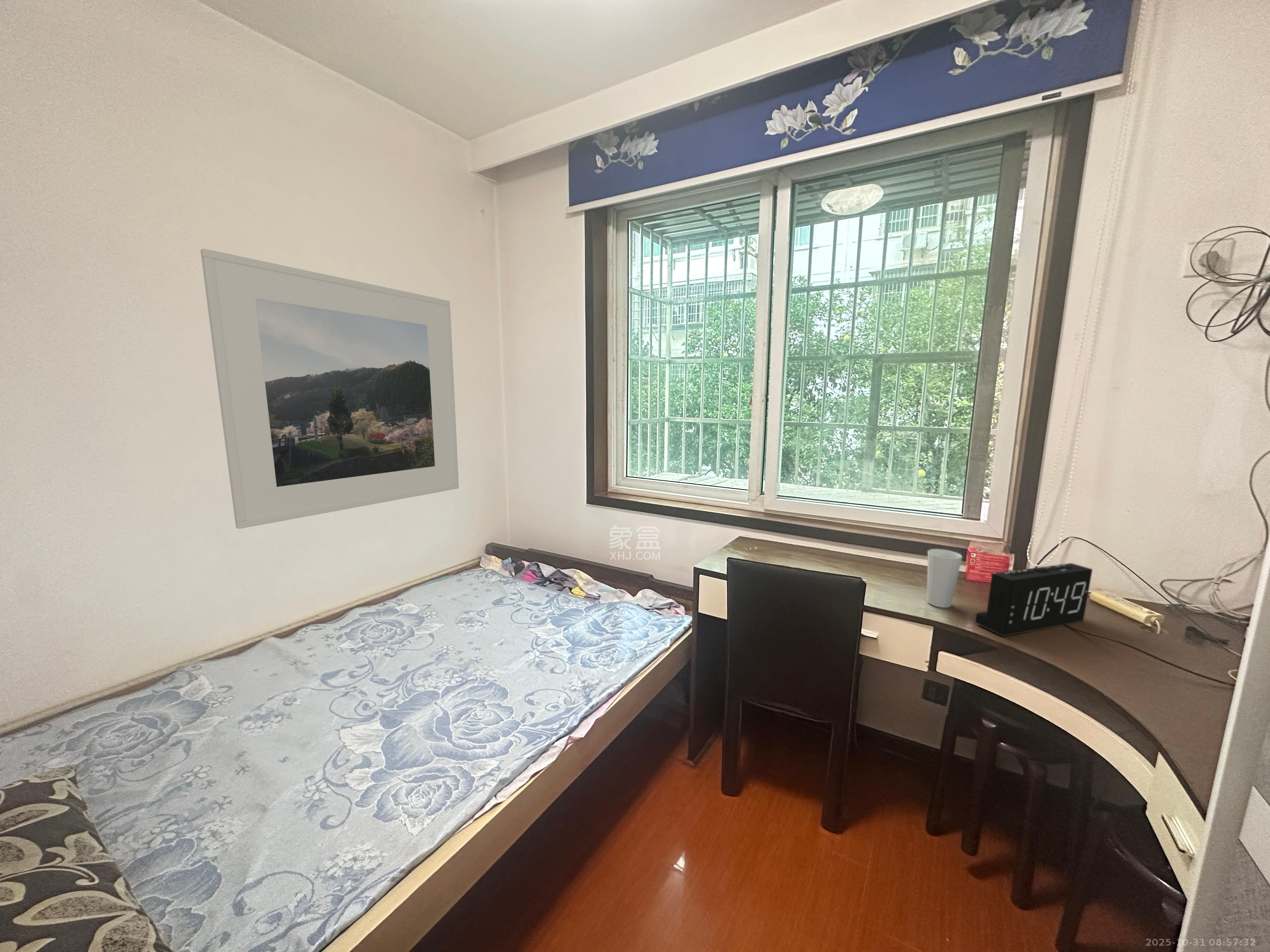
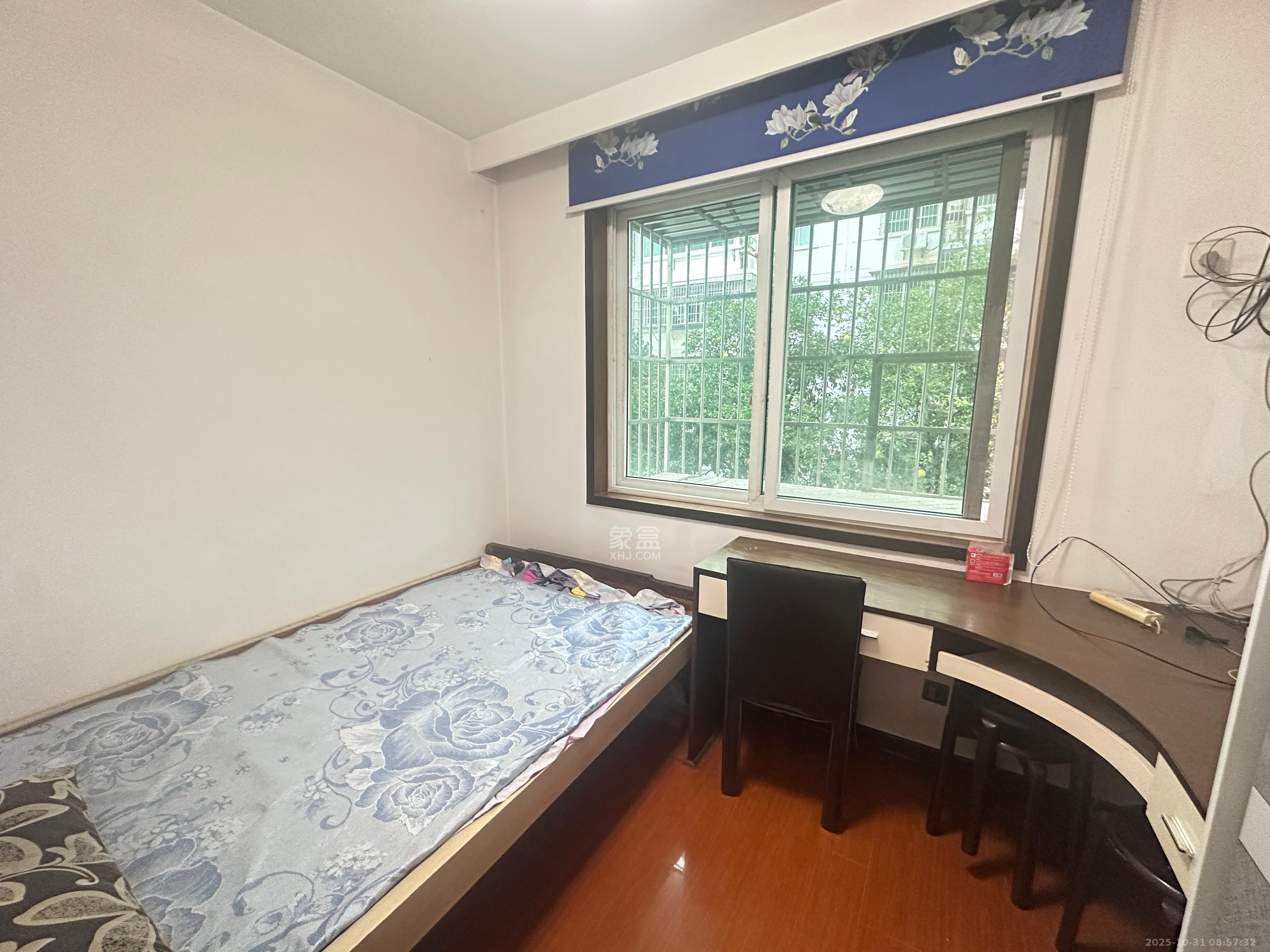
- cup [927,549,963,608]
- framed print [200,248,459,529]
- alarm clock [975,563,1093,637]
